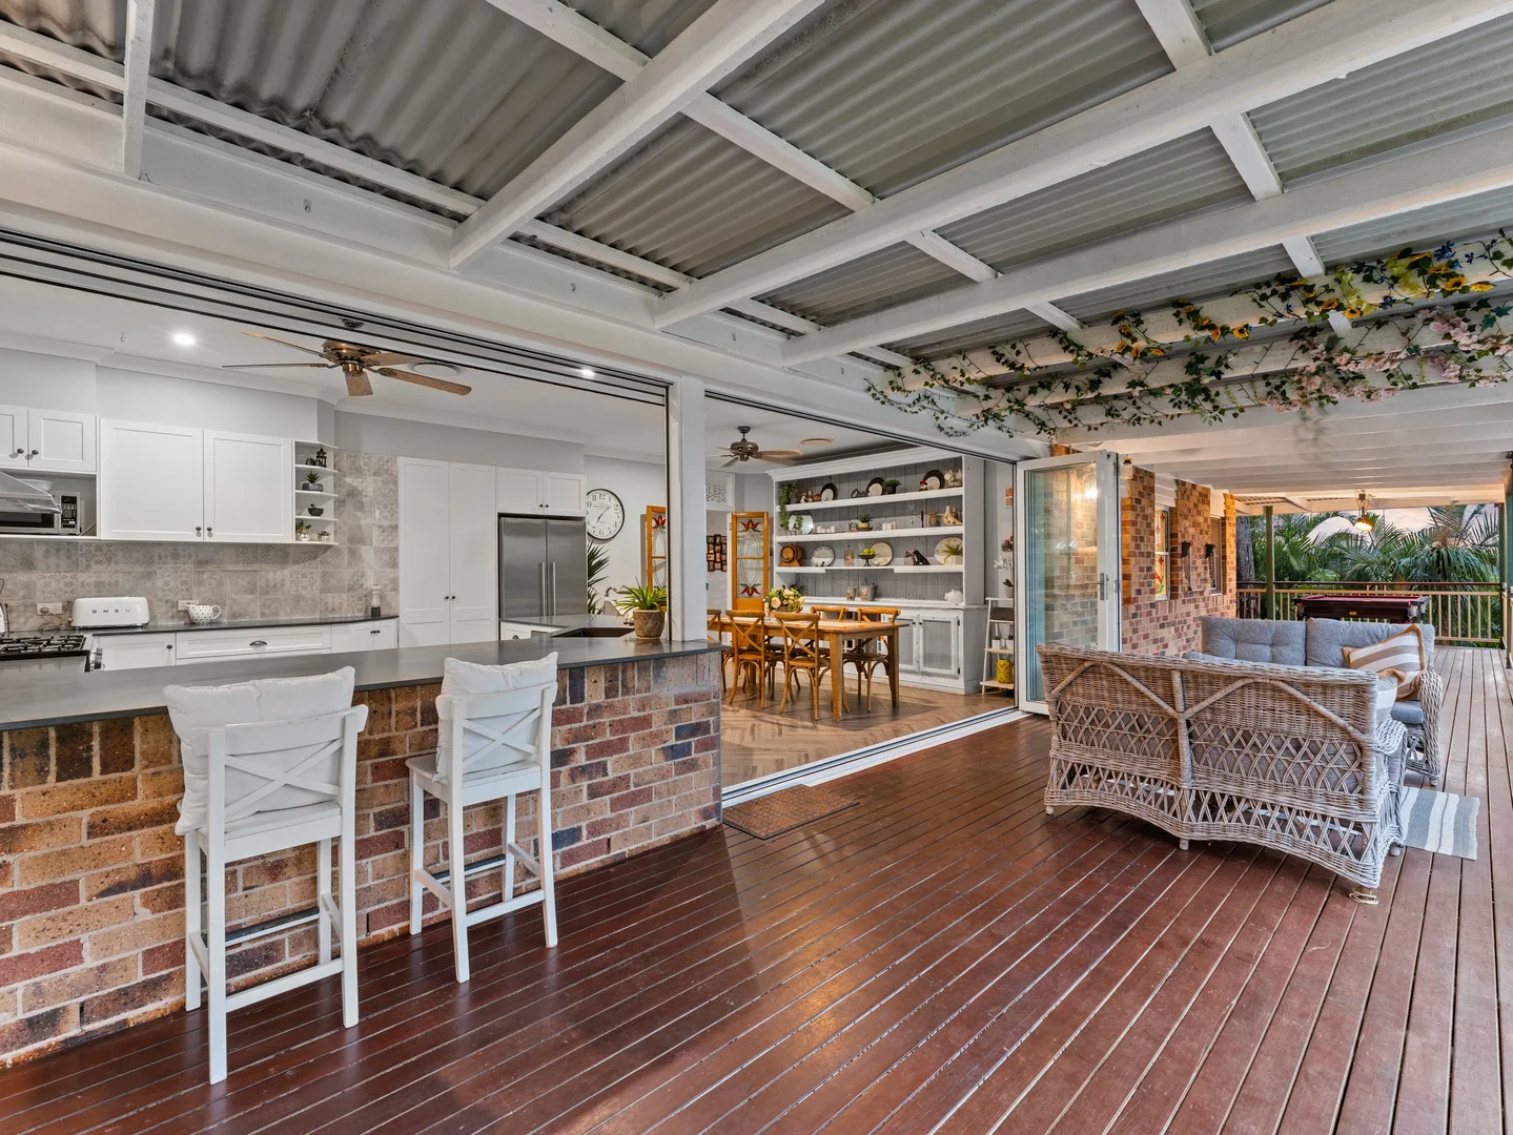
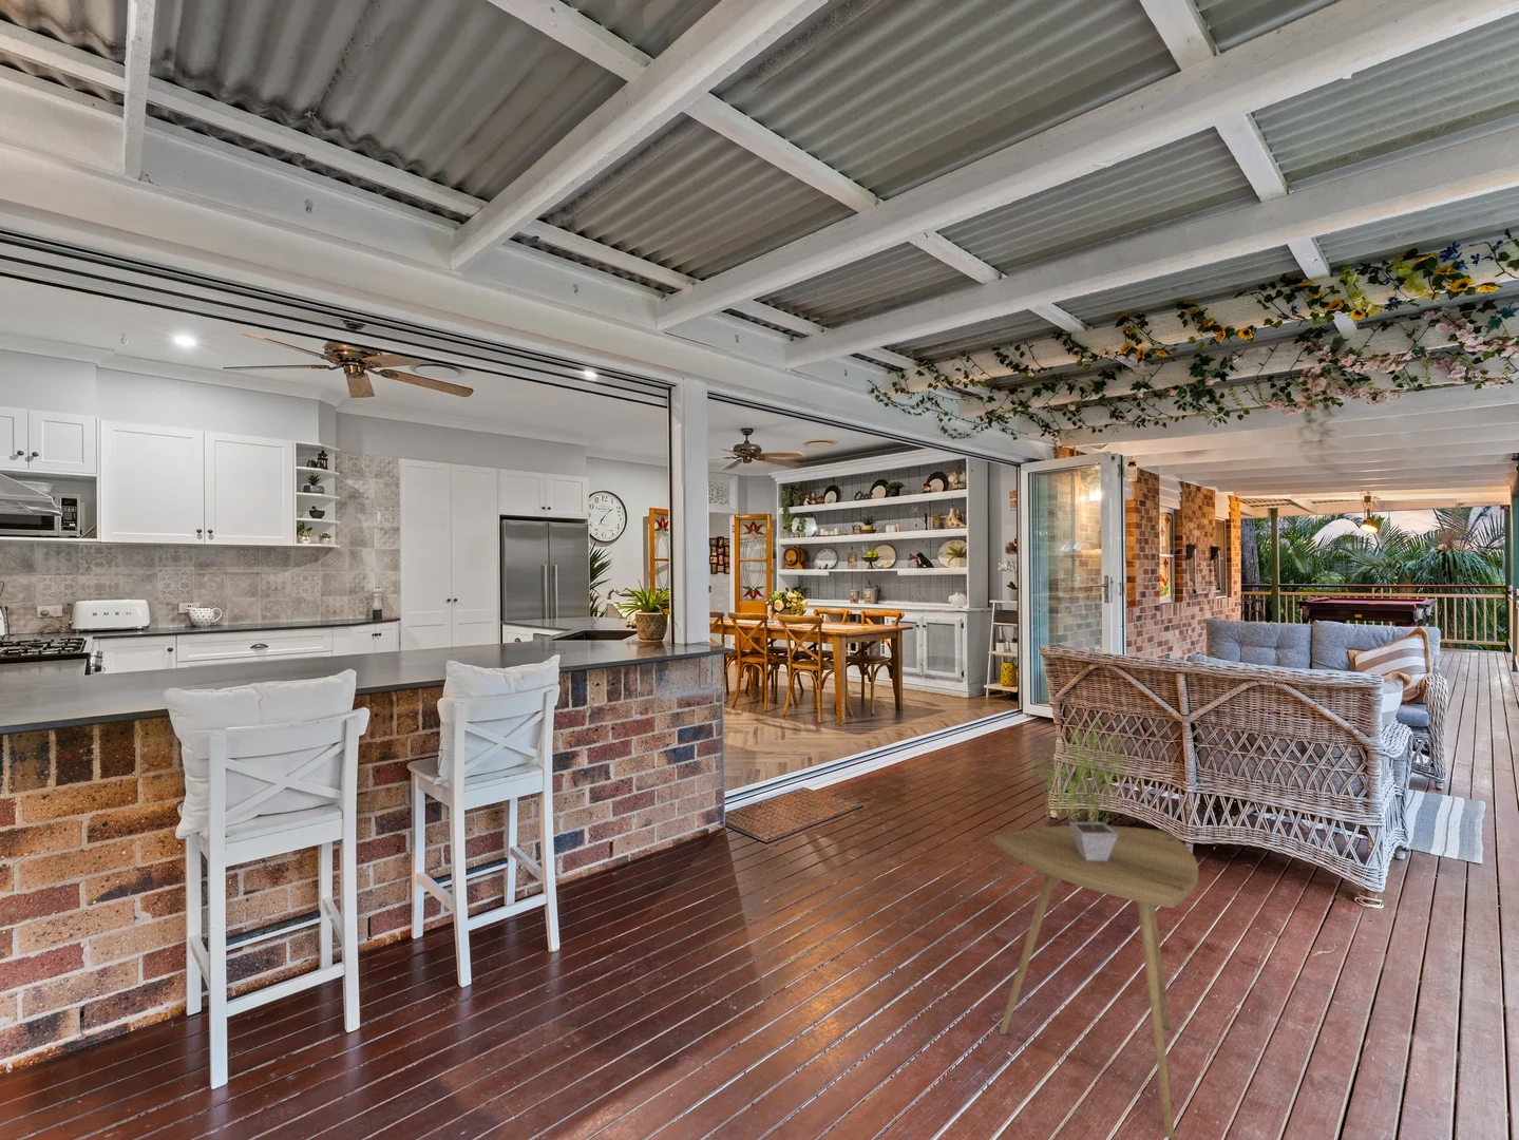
+ side table [994,824,1199,1140]
+ potted plant [1020,718,1147,861]
